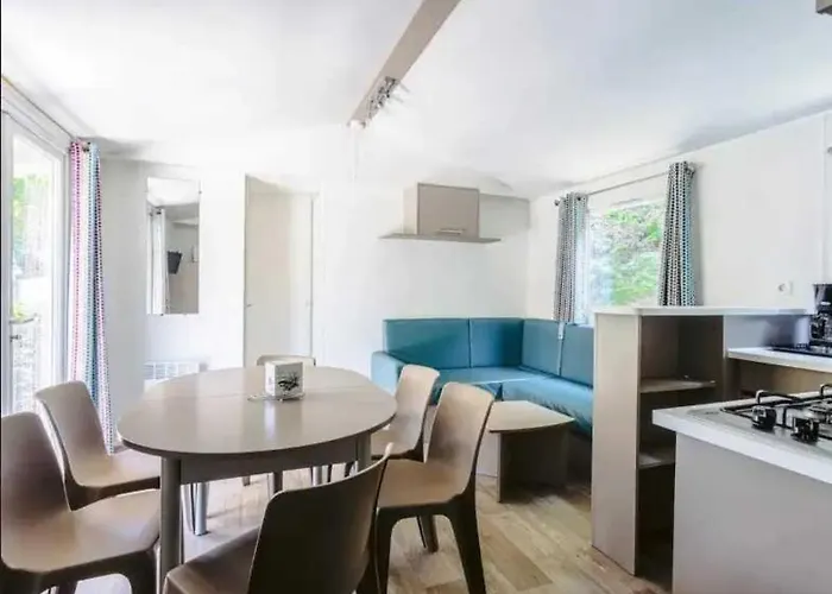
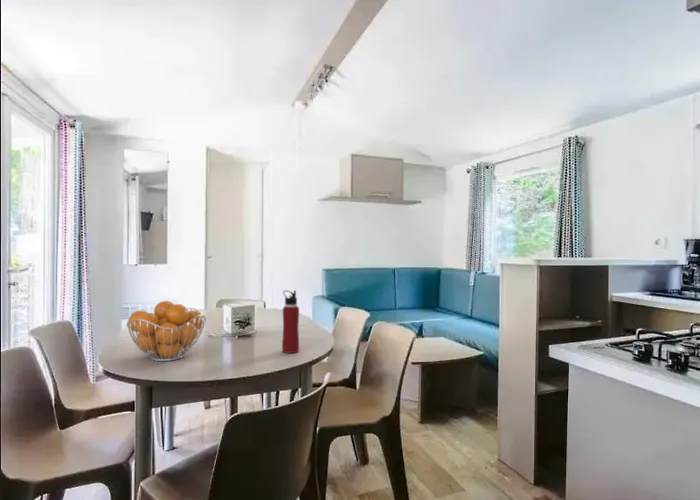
+ water bottle [281,289,300,354]
+ fruit basket [126,300,207,362]
